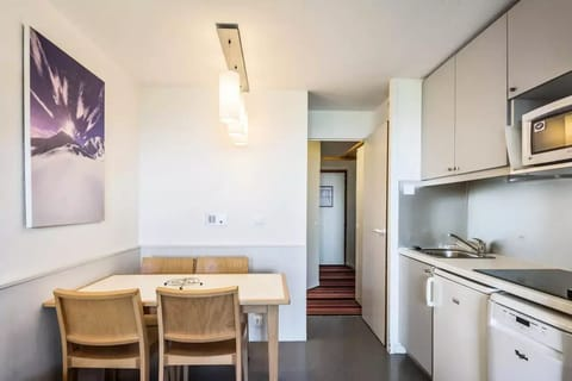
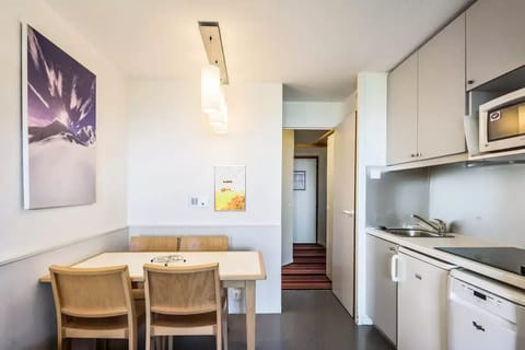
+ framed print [213,165,247,212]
